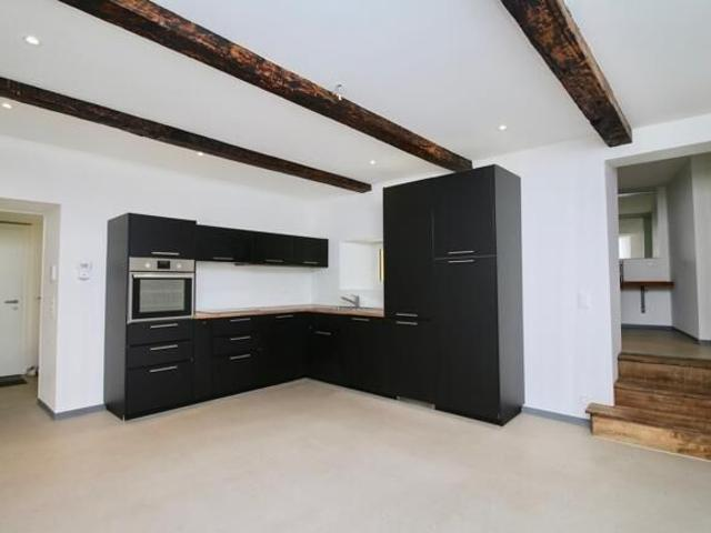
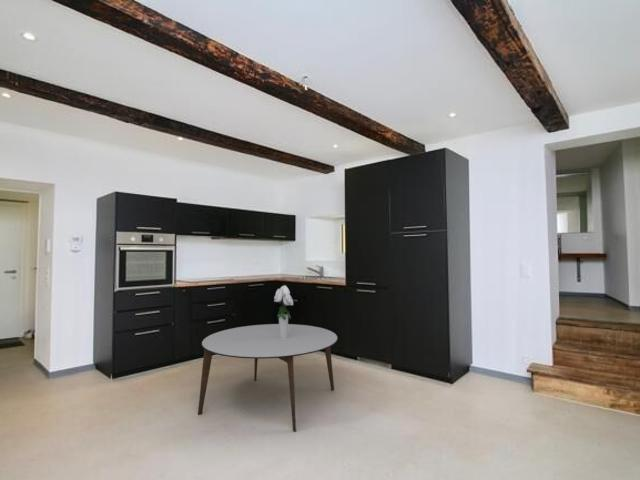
+ dining table [197,323,339,433]
+ bouquet [273,284,294,338]
